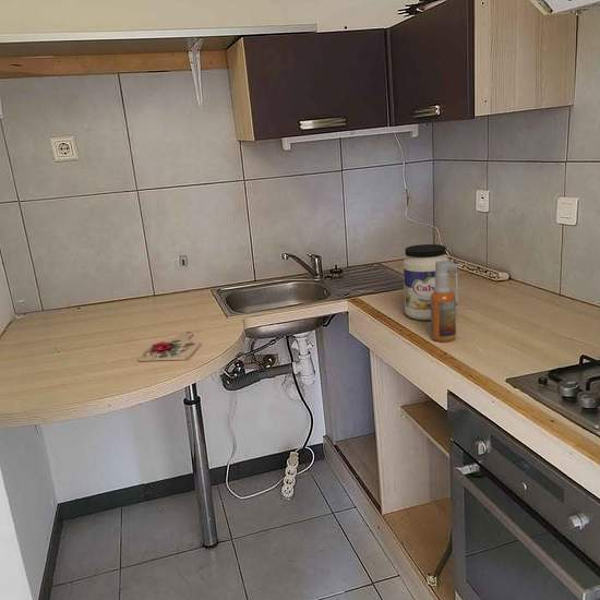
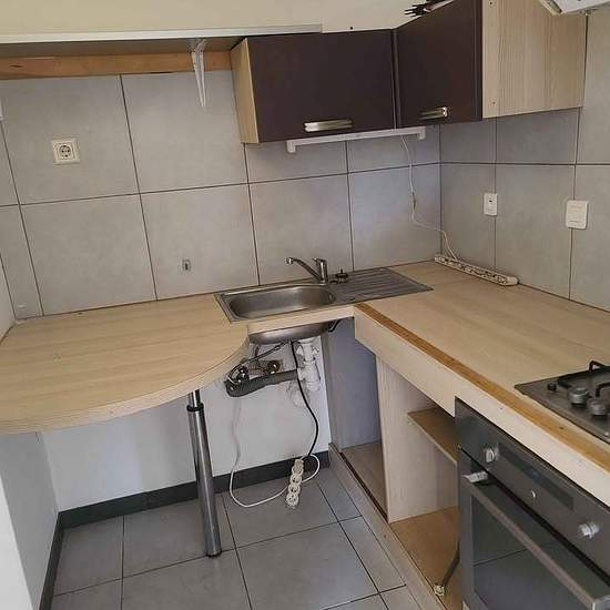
- cutting board [136,331,202,362]
- jar [401,243,449,321]
- spray bottle [430,261,459,343]
